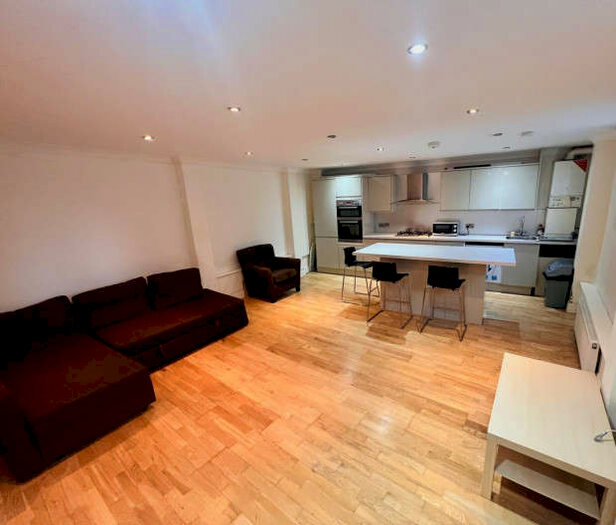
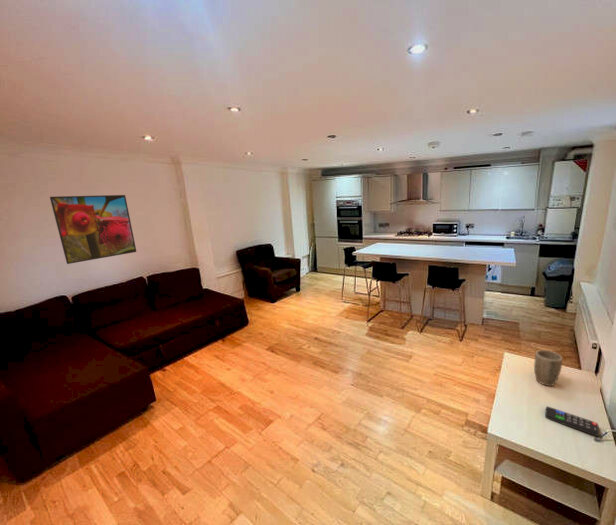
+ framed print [49,194,138,265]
+ plant pot [533,349,563,387]
+ remote control [544,405,600,437]
